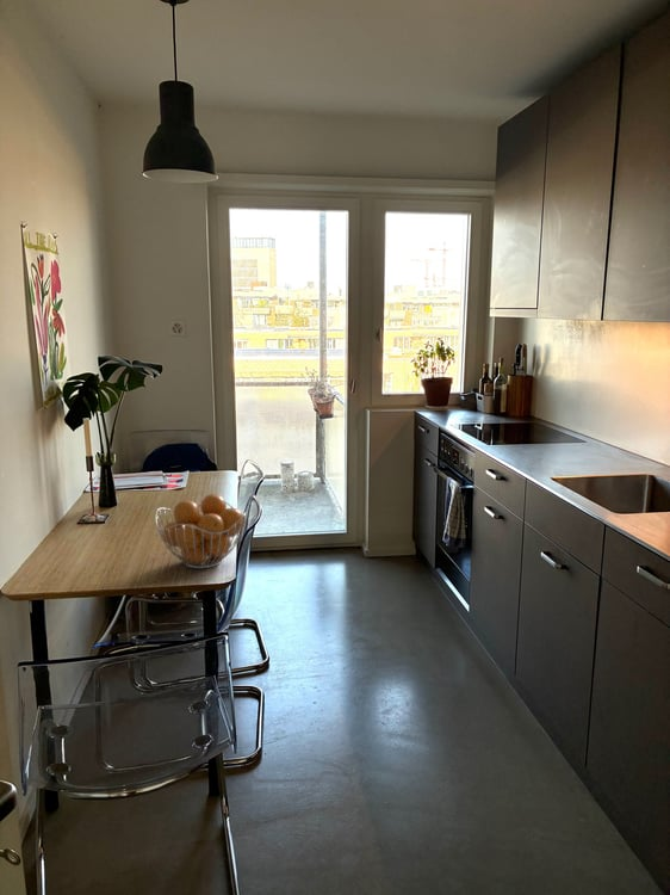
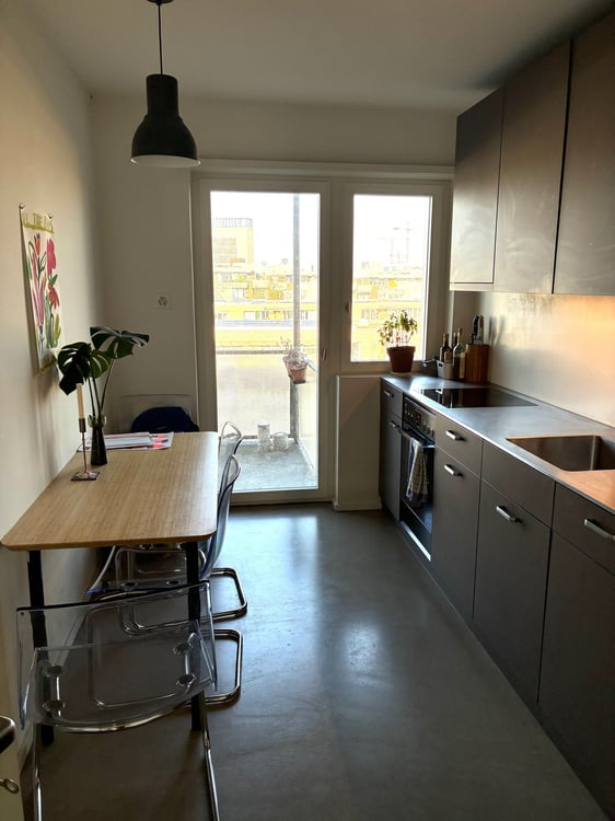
- fruit basket [154,493,248,569]
